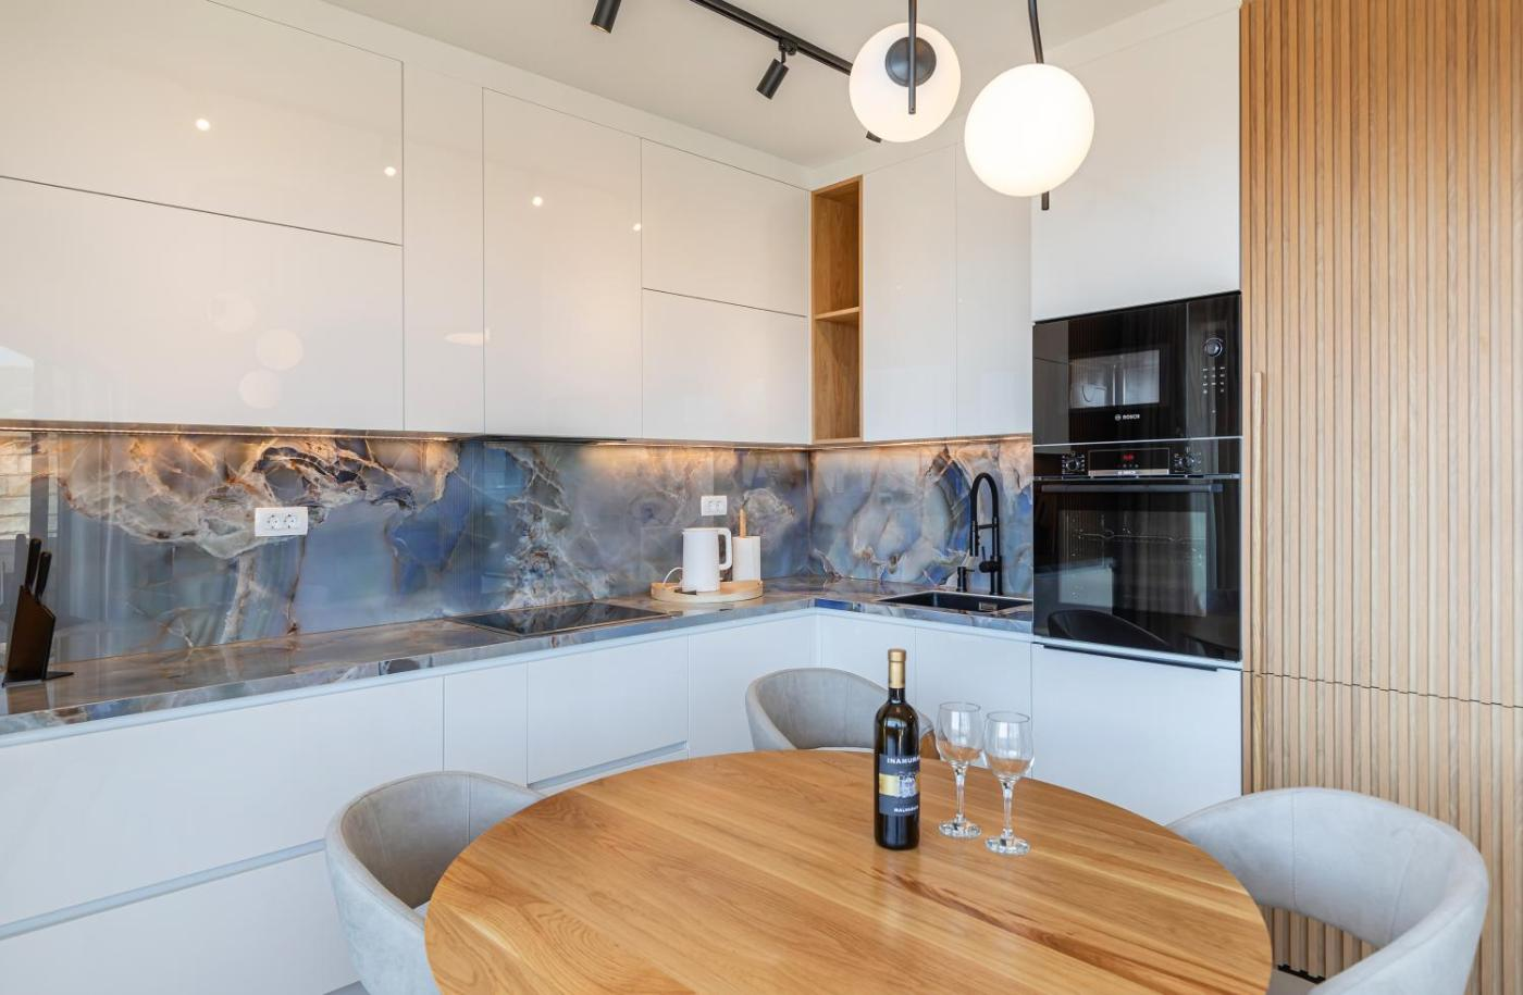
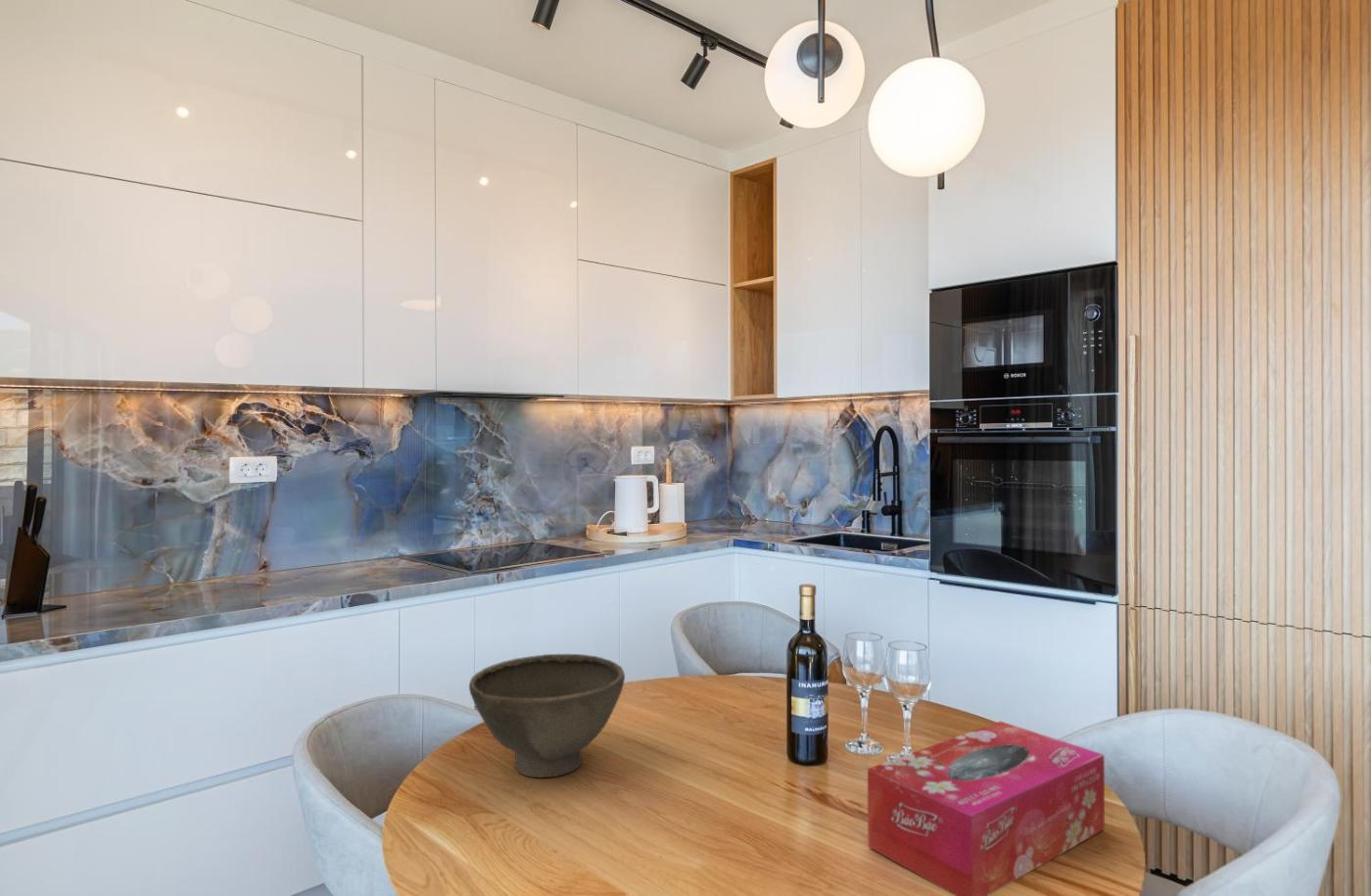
+ bowl [468,653,626,778]
+ tissue box [867,721,1106,896]
